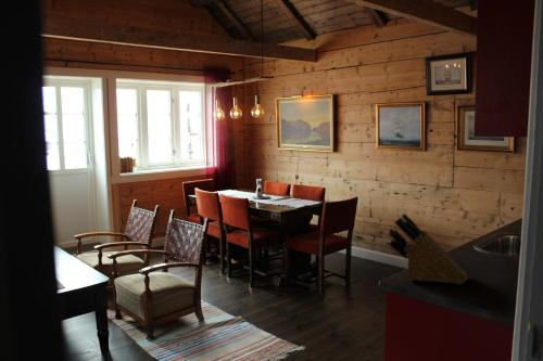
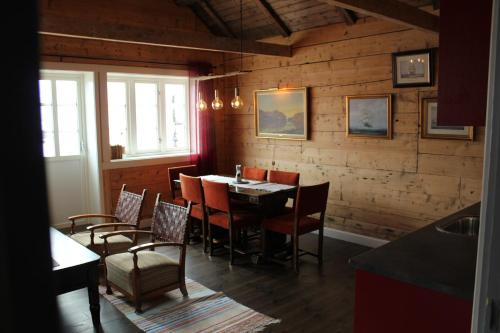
- knife block [388,214,469,285]
